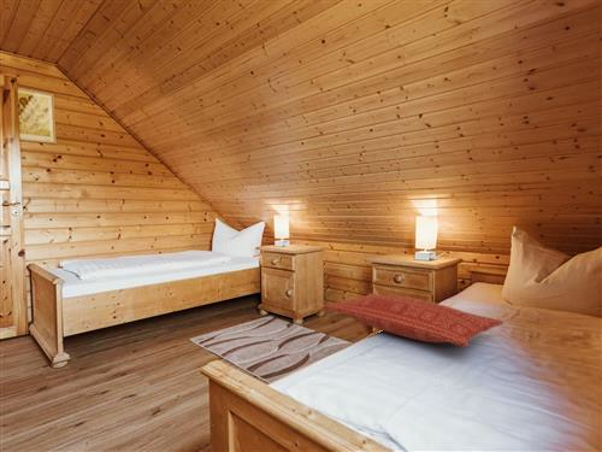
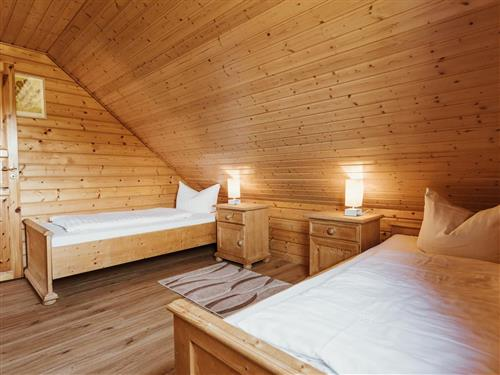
- pillow [321,293,504,348]
